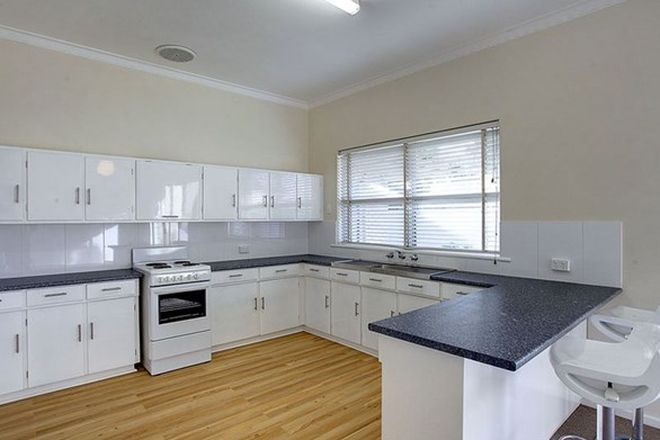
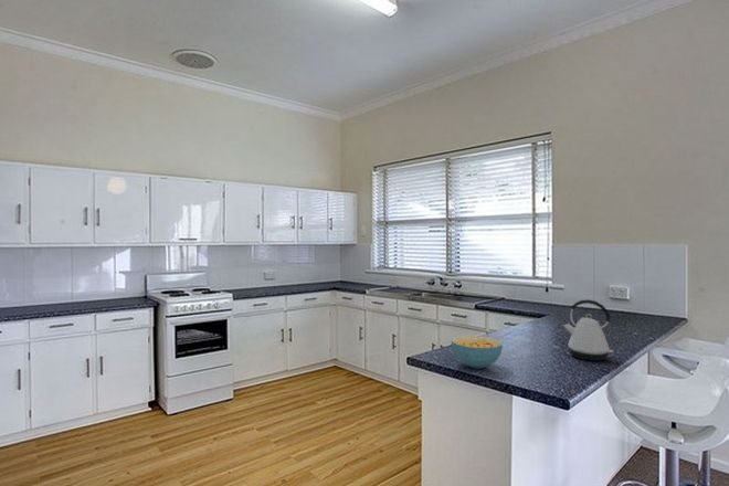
+ cereal bowl [451,335,504,369]
+ kettle [562,298,614,362]
